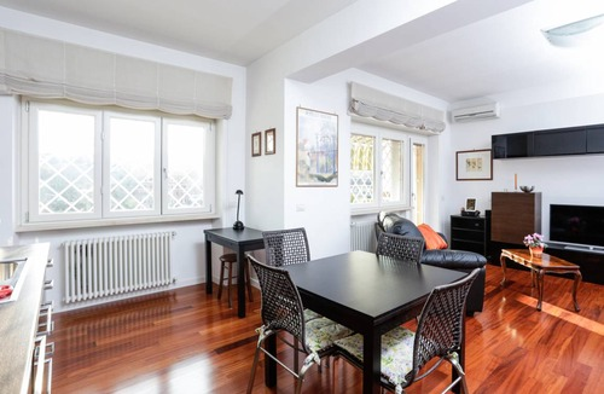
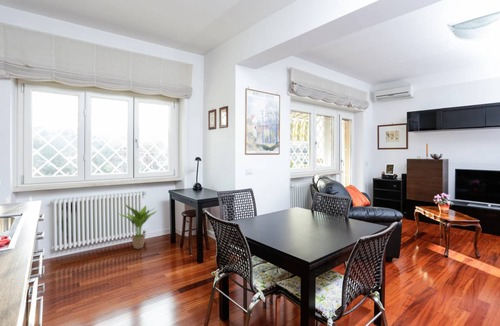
+ potted plant [117,204,157,250]
